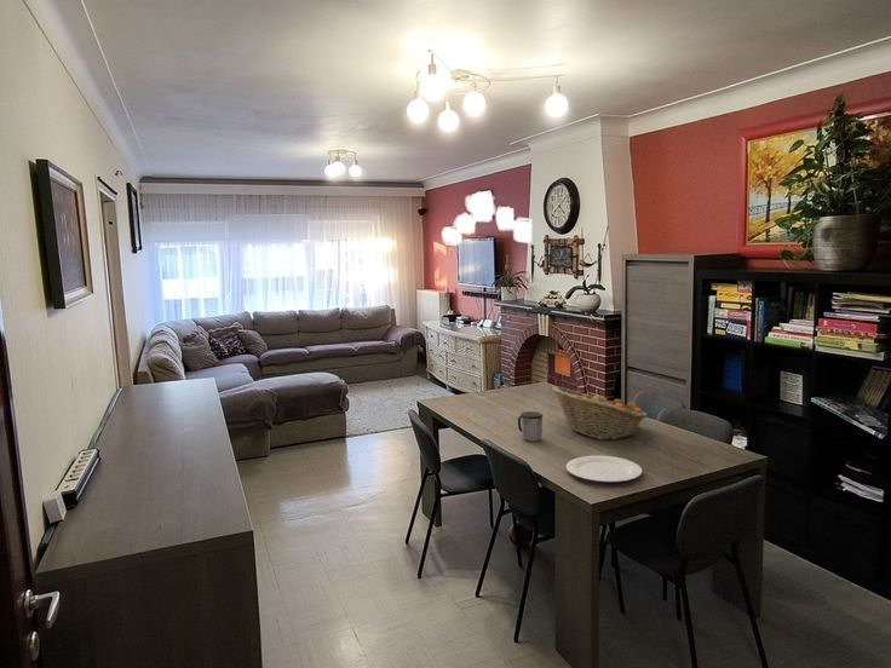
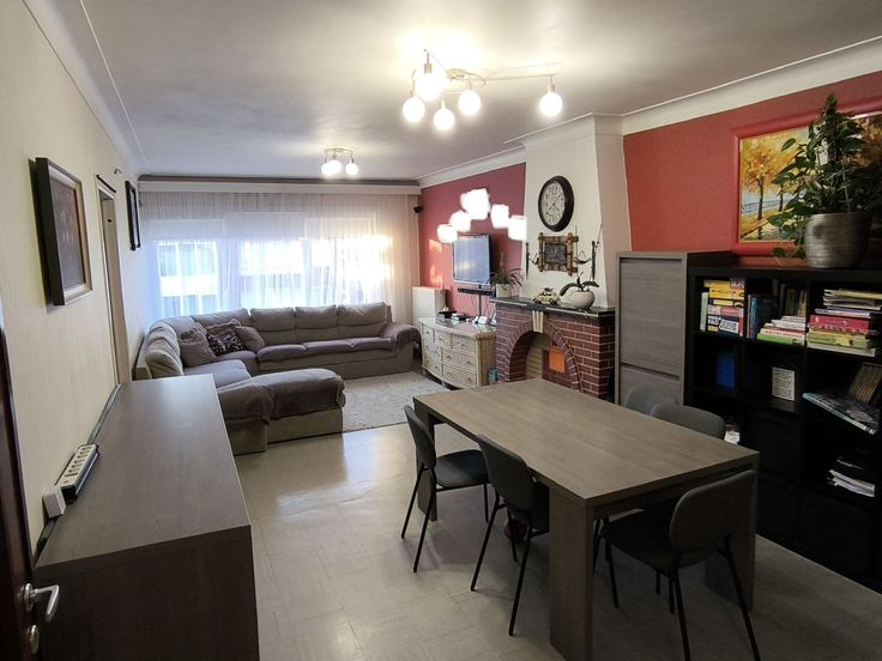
- mug [517,410,544,443]
- plate [565,455,643,483]
- fruit basket [551,385,648,440]
